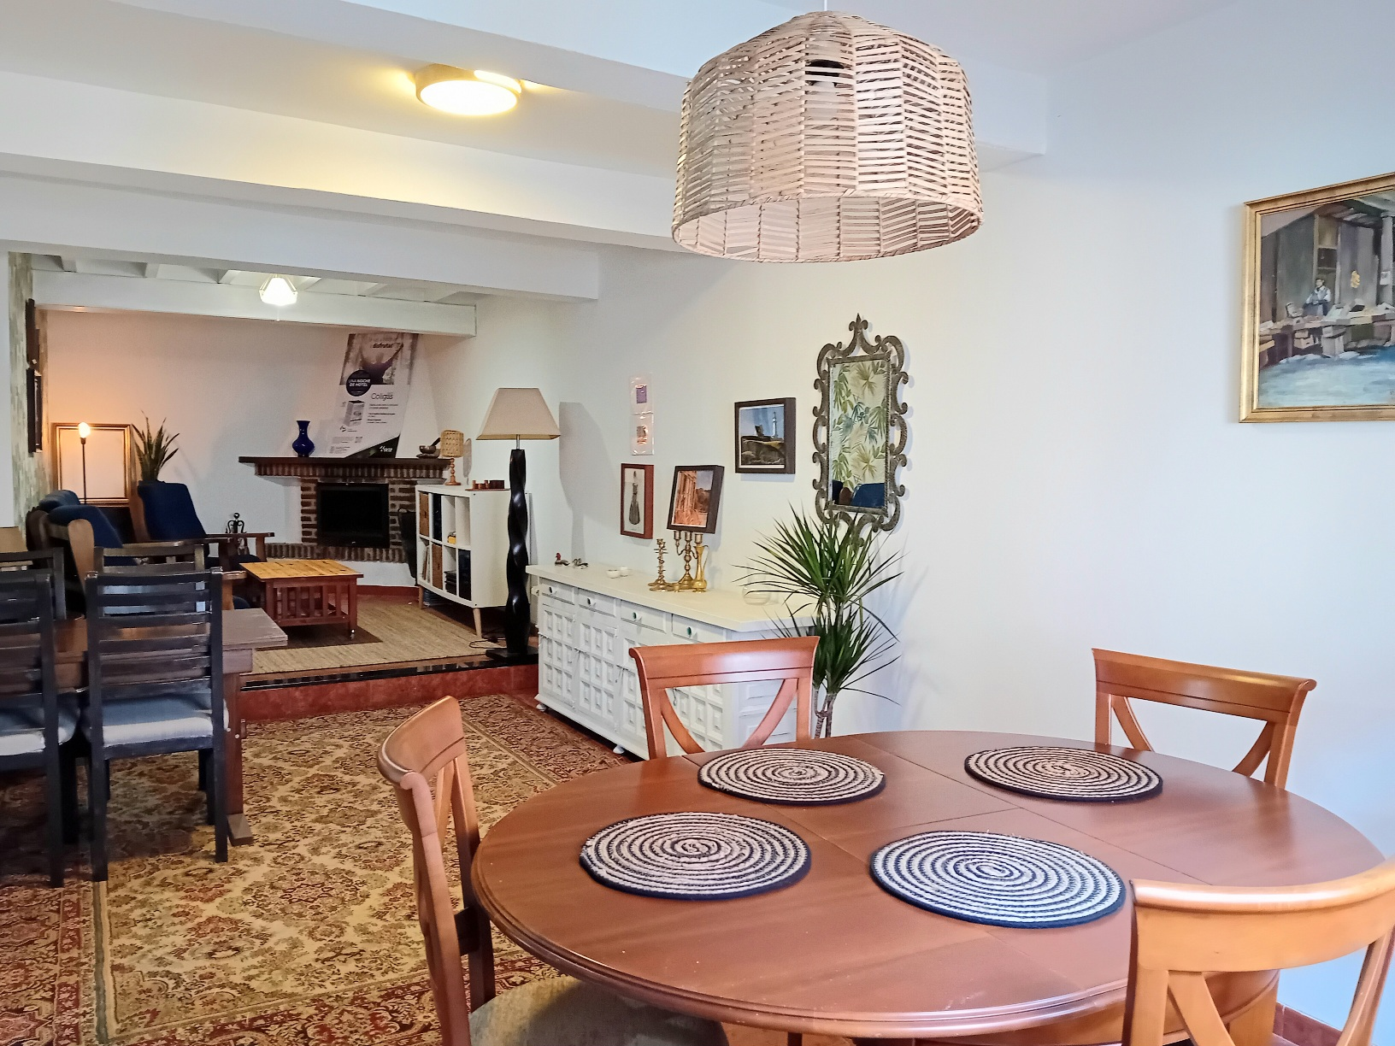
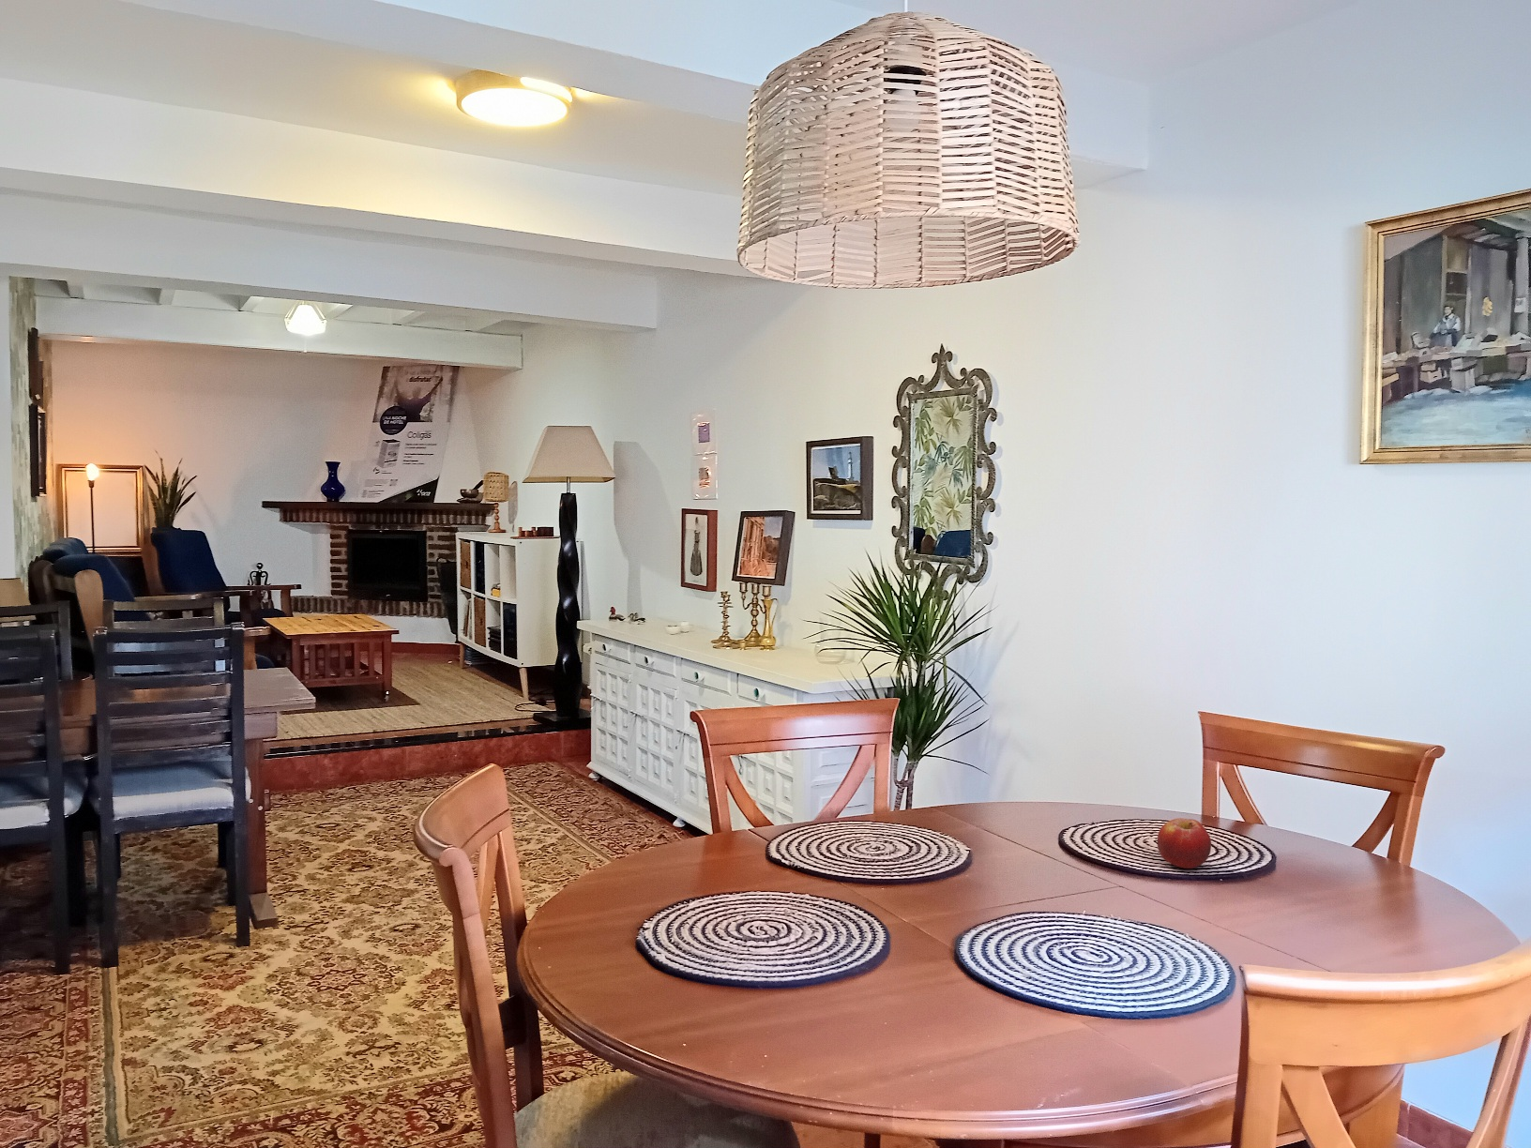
+ fruit [1157,816,1212,869]
